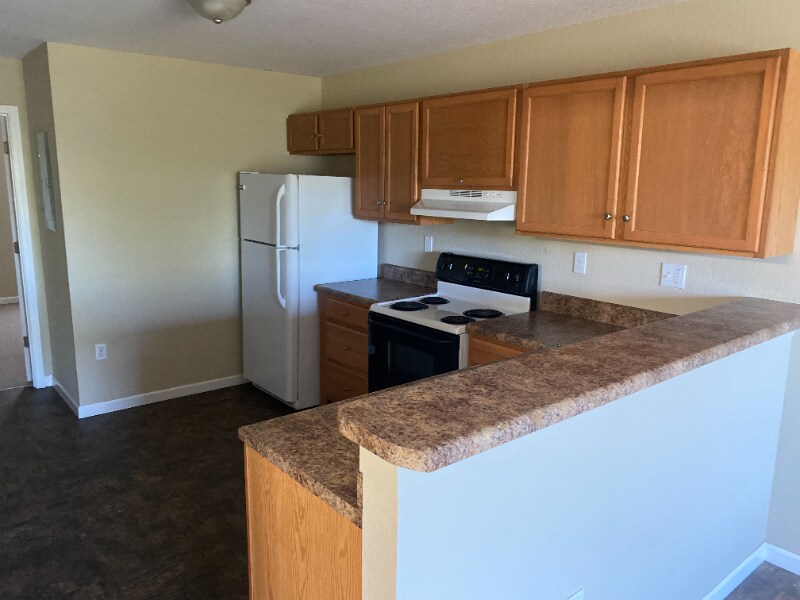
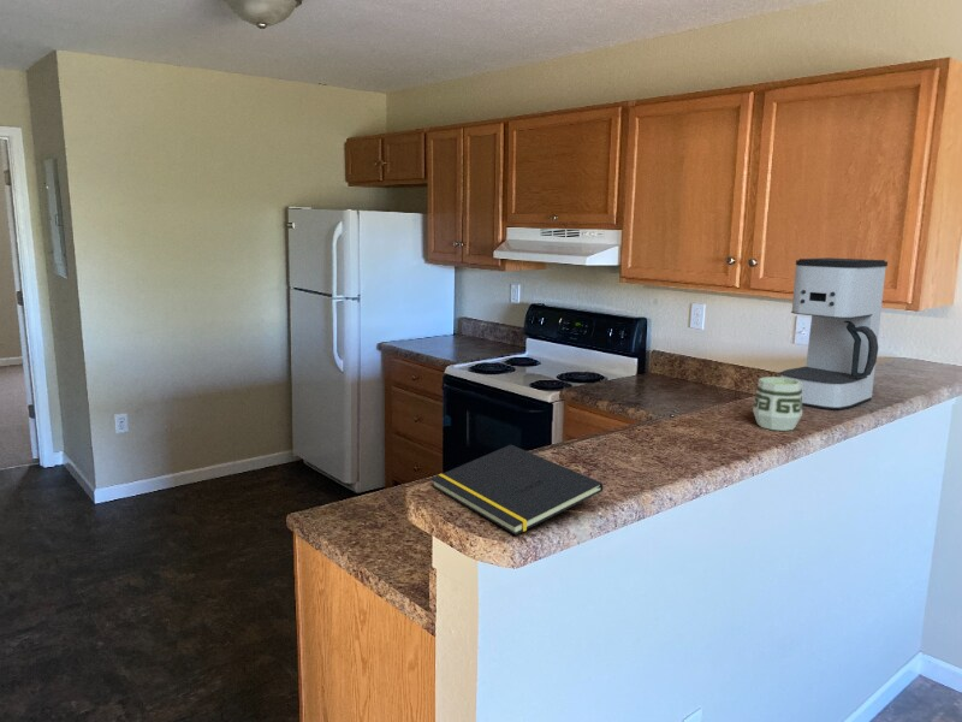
+ cup [752,375,803,432]
+ coffee maker [779,256,889,410]
+ notepad [429,444,604,535]
